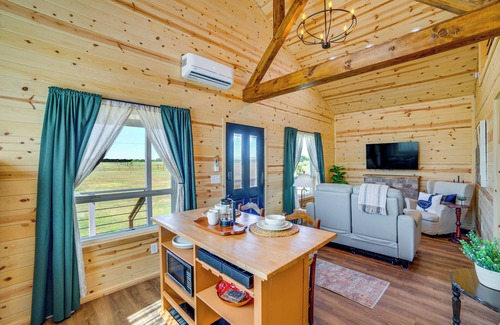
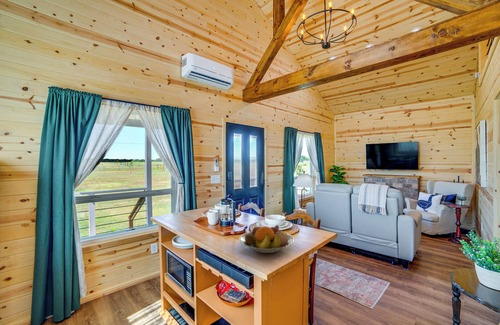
+ fruit bowl [238,224,295,254]
